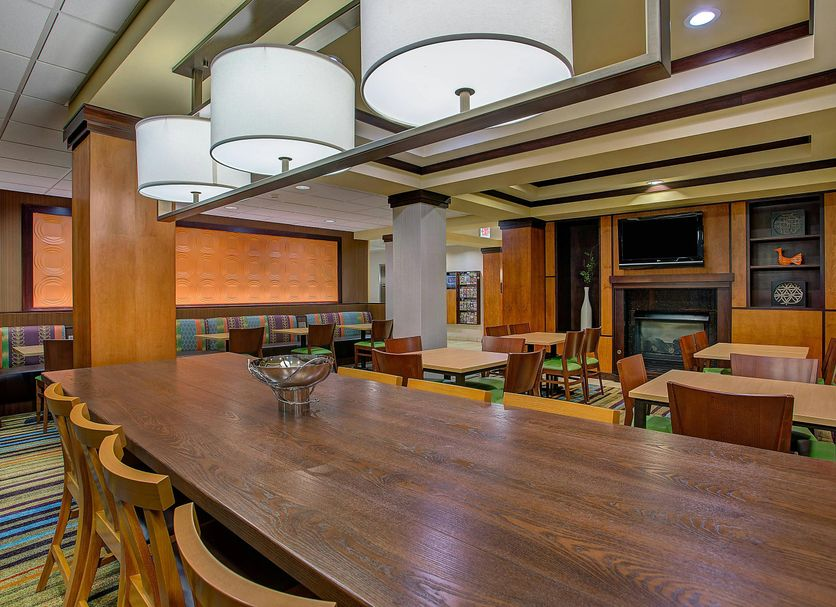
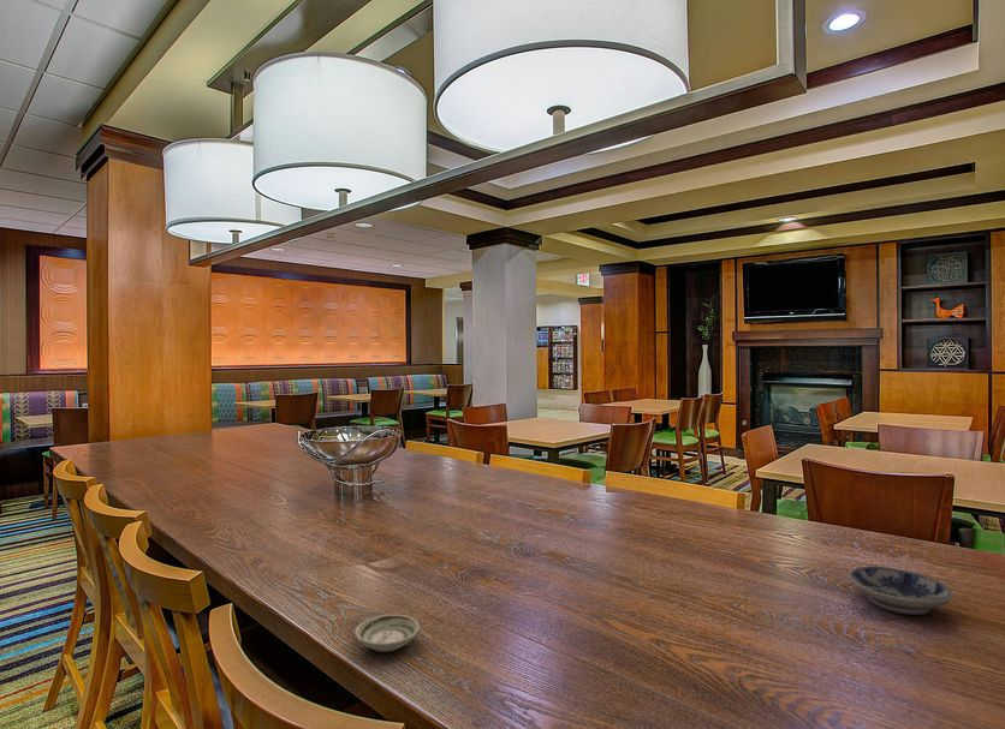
+ saucer [353,614,421,653]
+ bowl [848,566,955,616]
